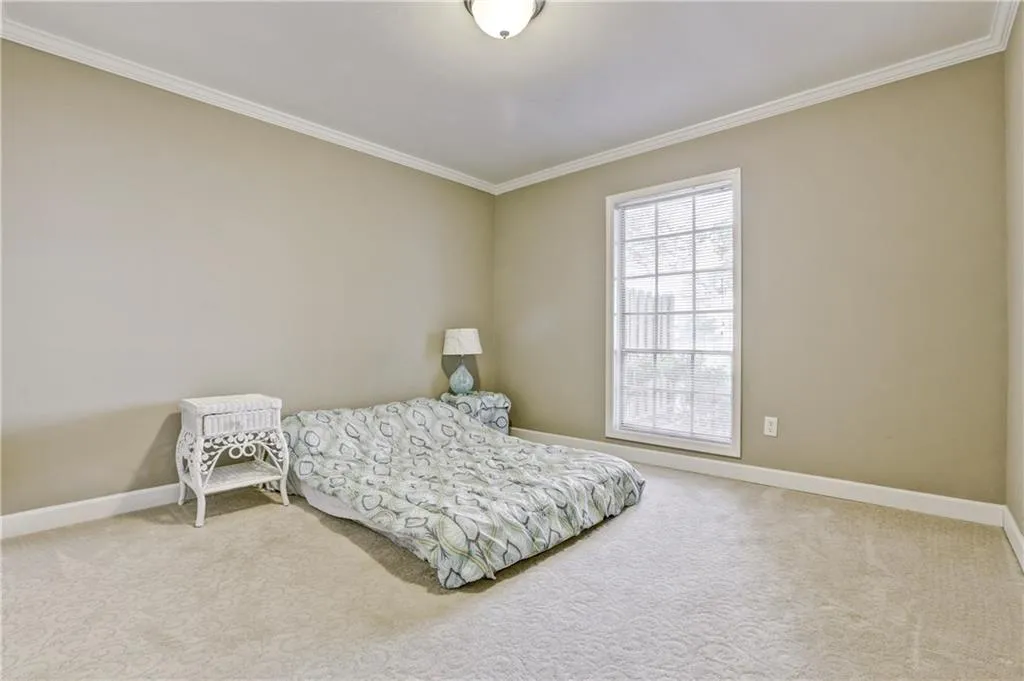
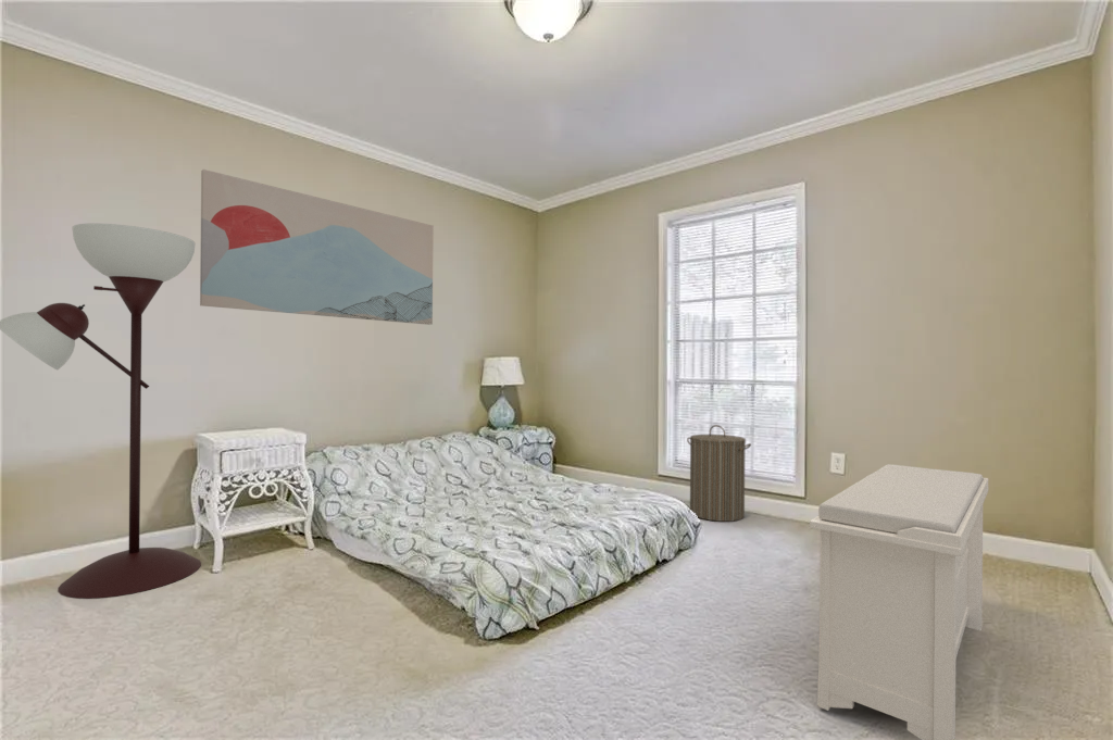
+ laundry hamper [686,424,752,523]
+ wall art [199,168,435,326]
+ bench [809,463,990,740]
+ floor lamp [0,223,202,600]
